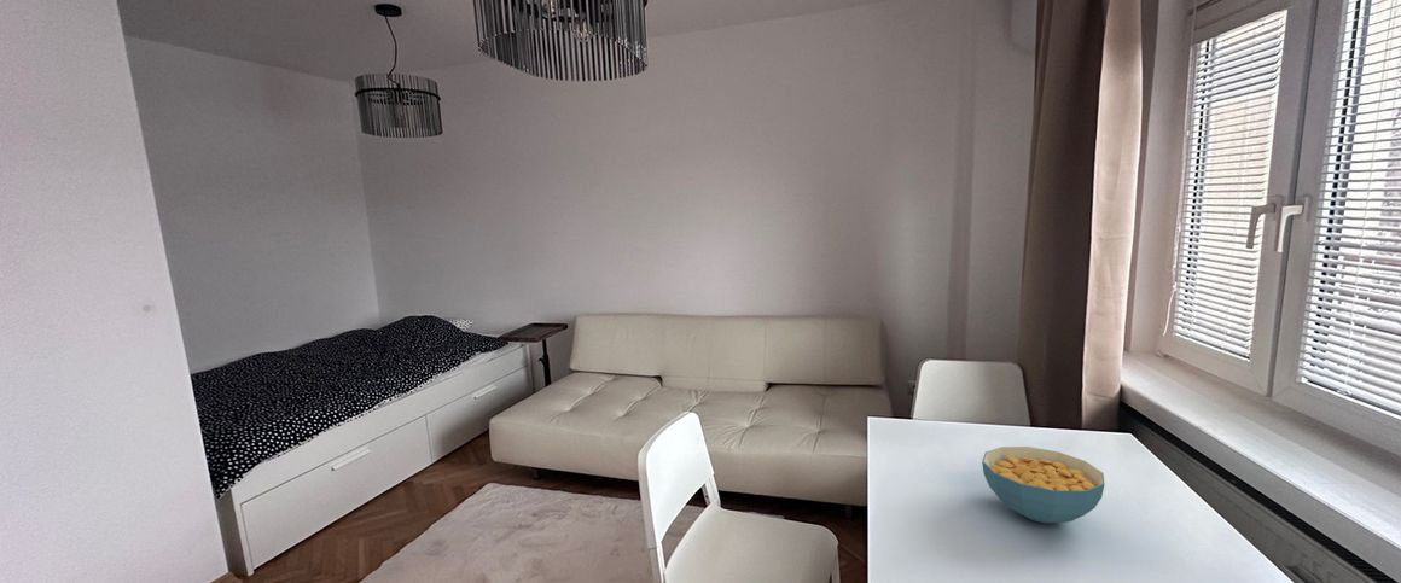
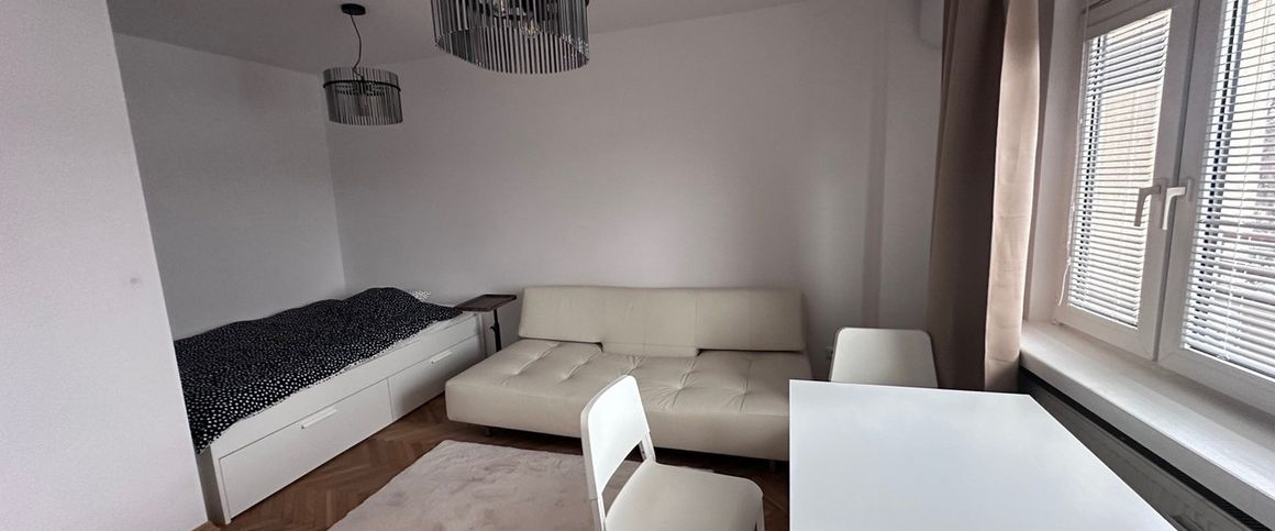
- cereal bowl [981,445,1106,524]
